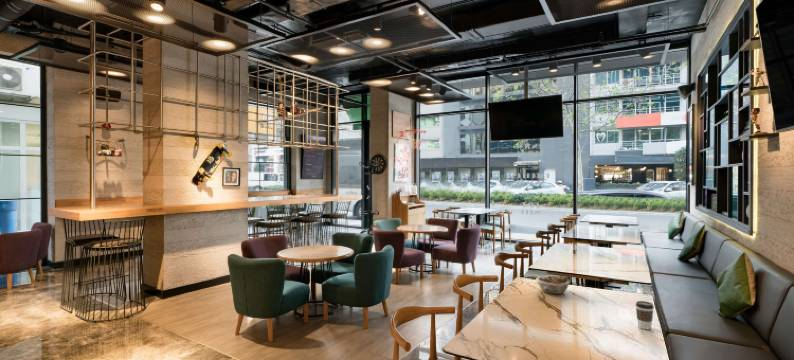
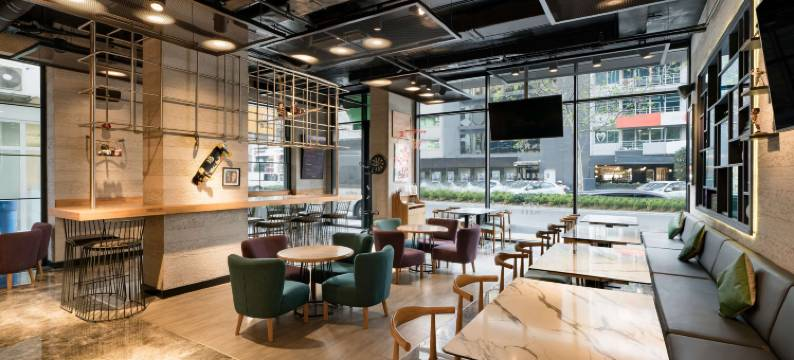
- succulent planter [535,274,571,295]
- coffee cup [635,300,655,331]
